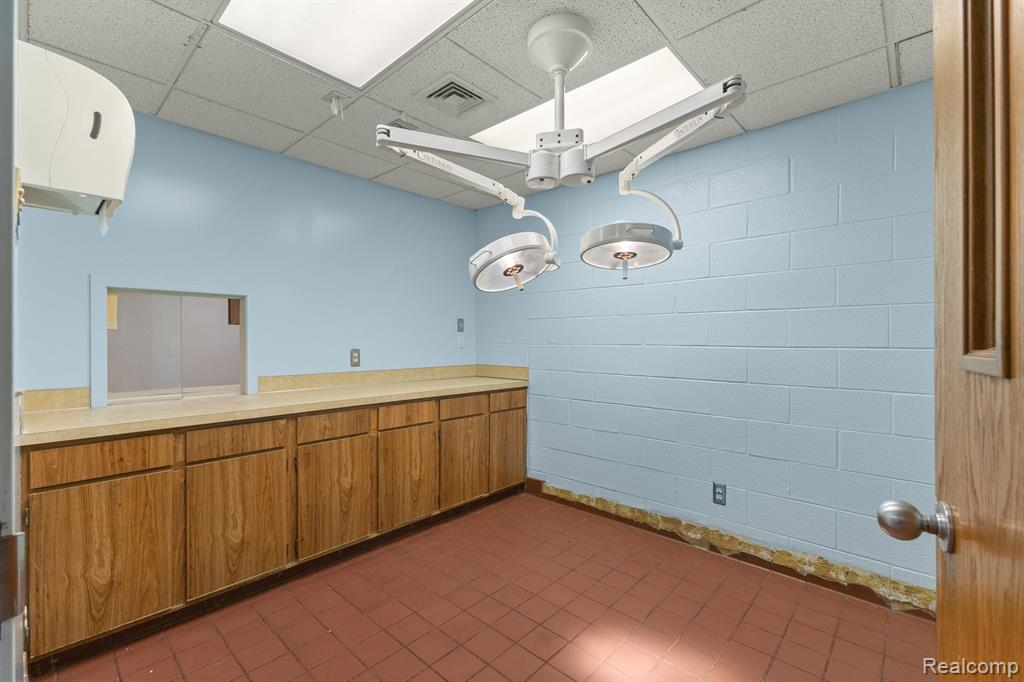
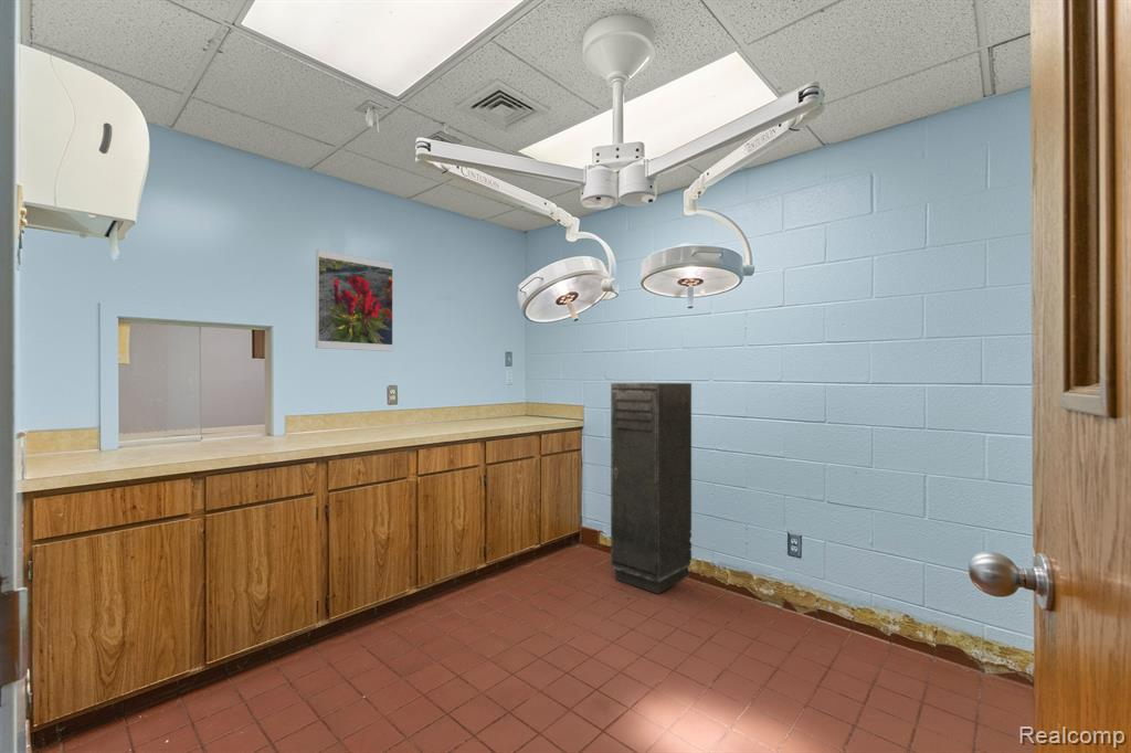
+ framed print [315,248,394,352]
+ storage cabinet [610,382,693,595]
